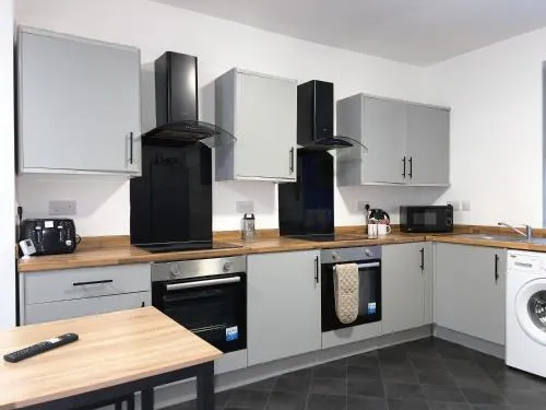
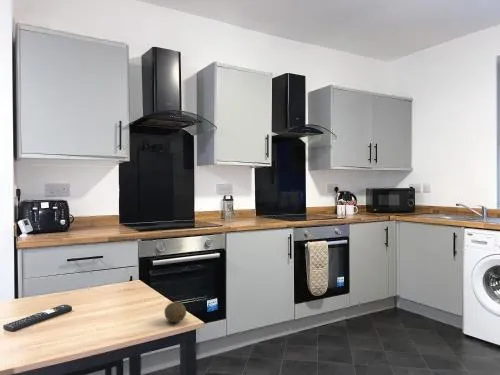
+ fruit [163,301,187,323]
